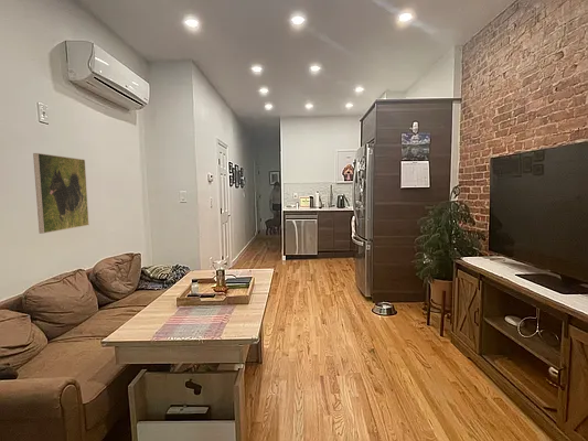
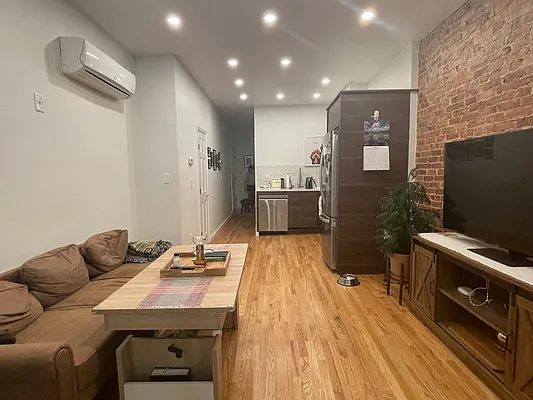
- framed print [32,152,89,235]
